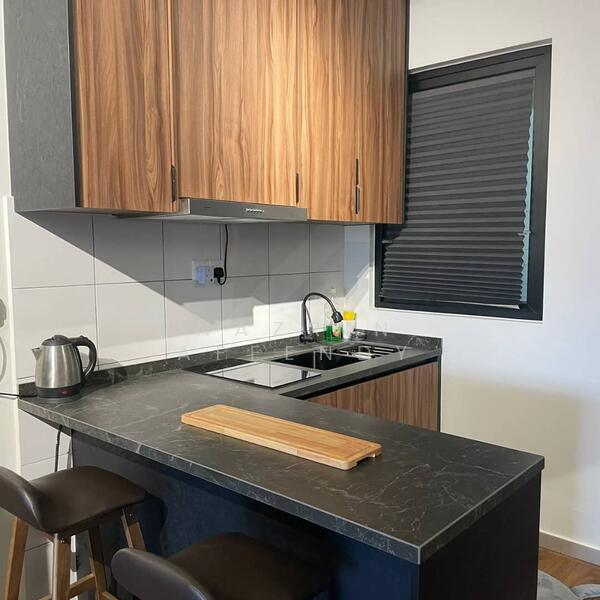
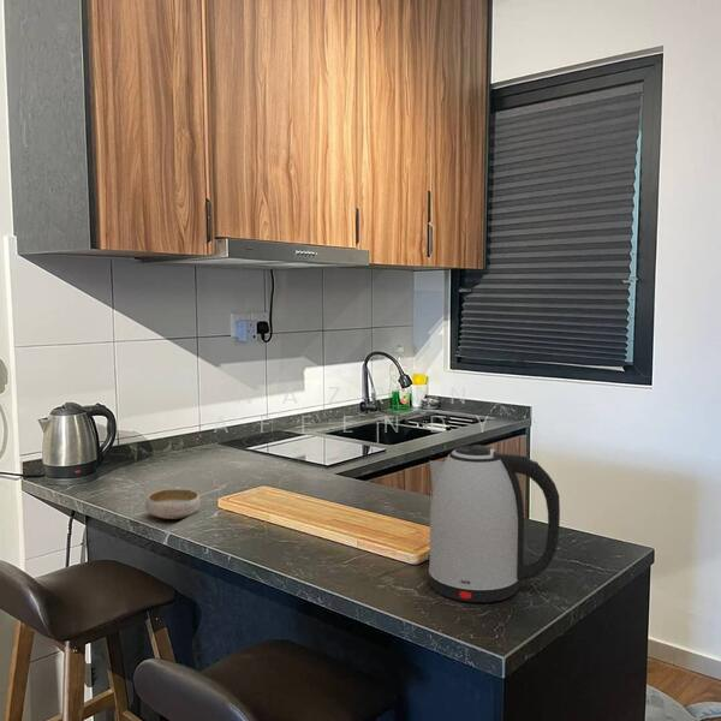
+ kettle [428,443,561,603]
+ bowl [144,488,202,520]
